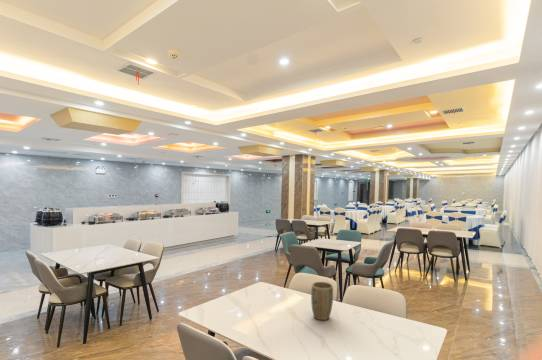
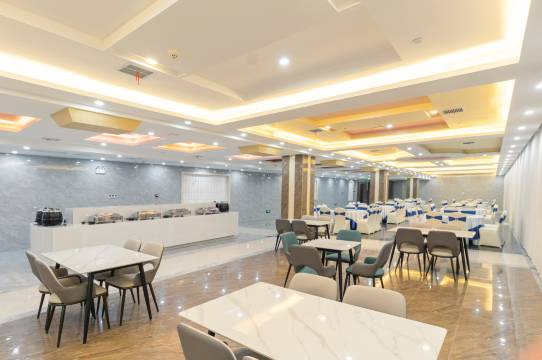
- plant pot [310,281,334,321]
